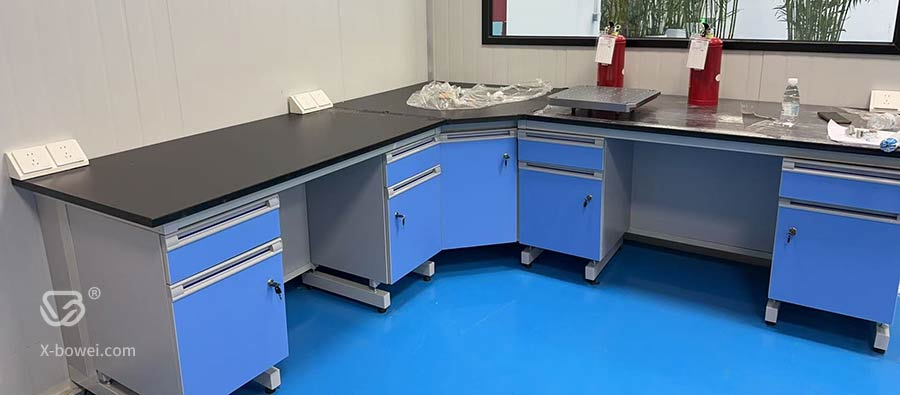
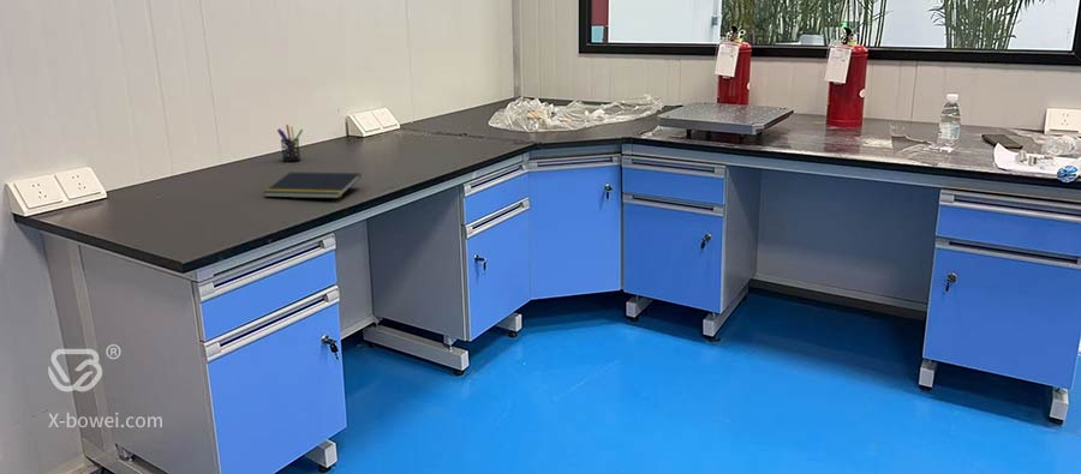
+ notepad [262,172,363,199]
+ pen holder [276,124,304,162]
